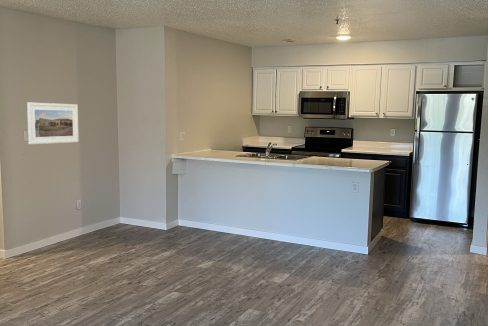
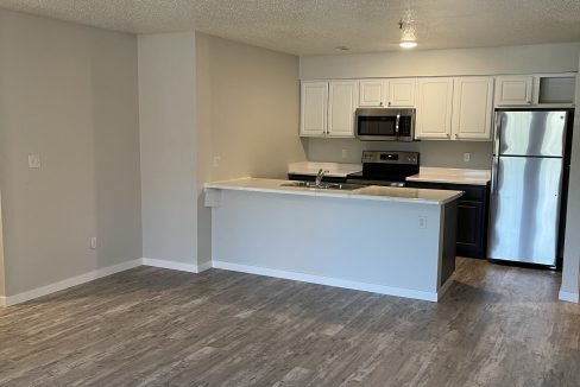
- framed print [26,102,79,145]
